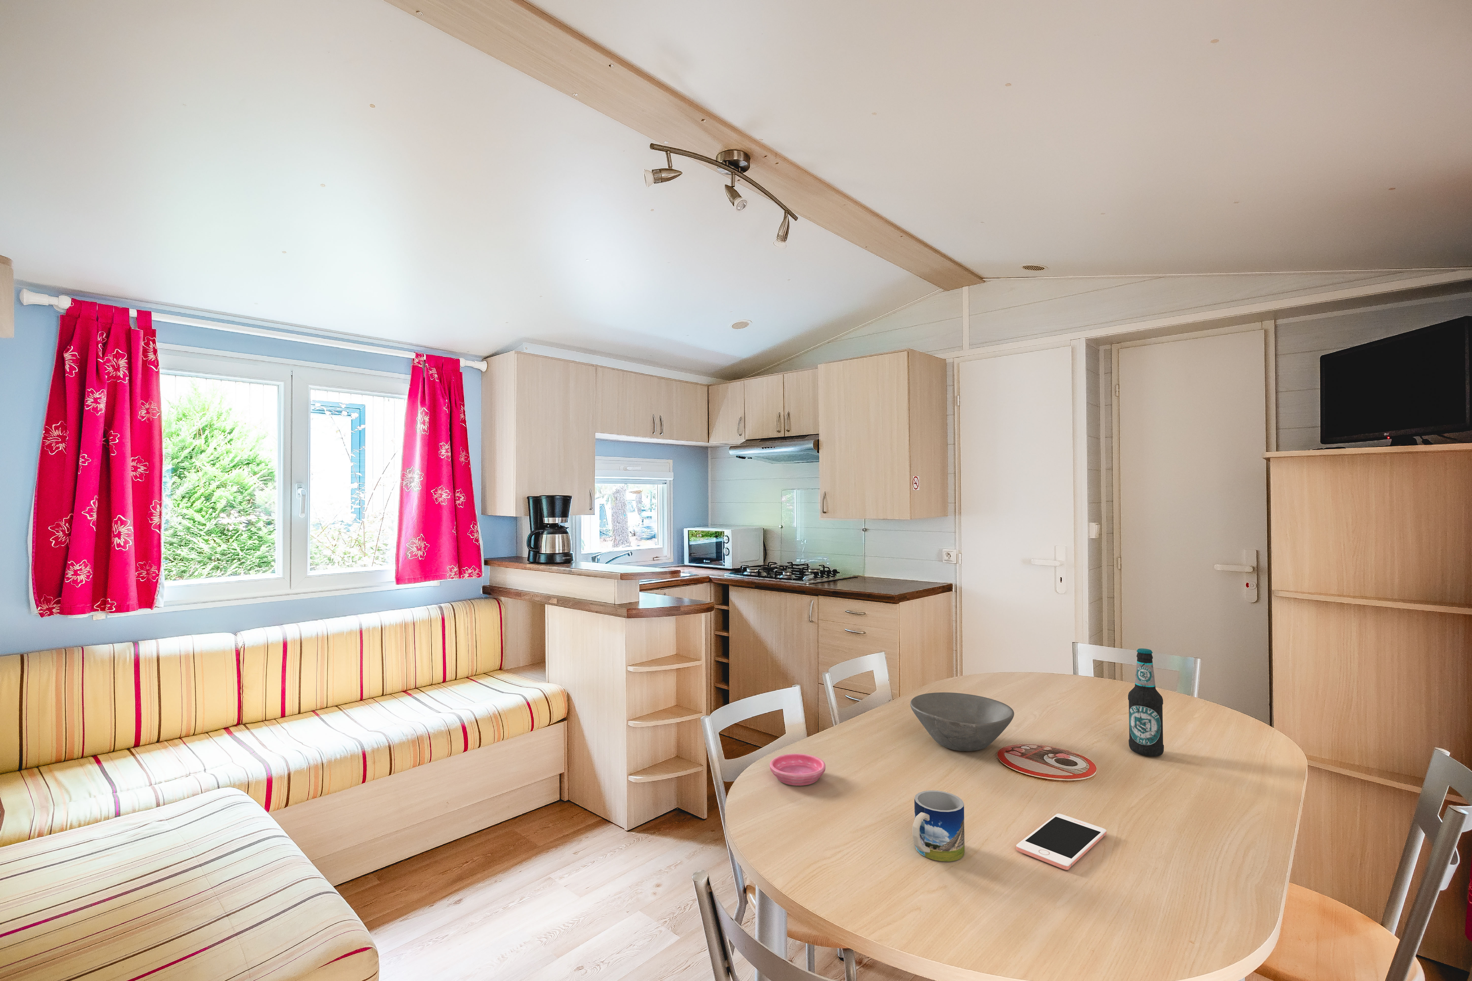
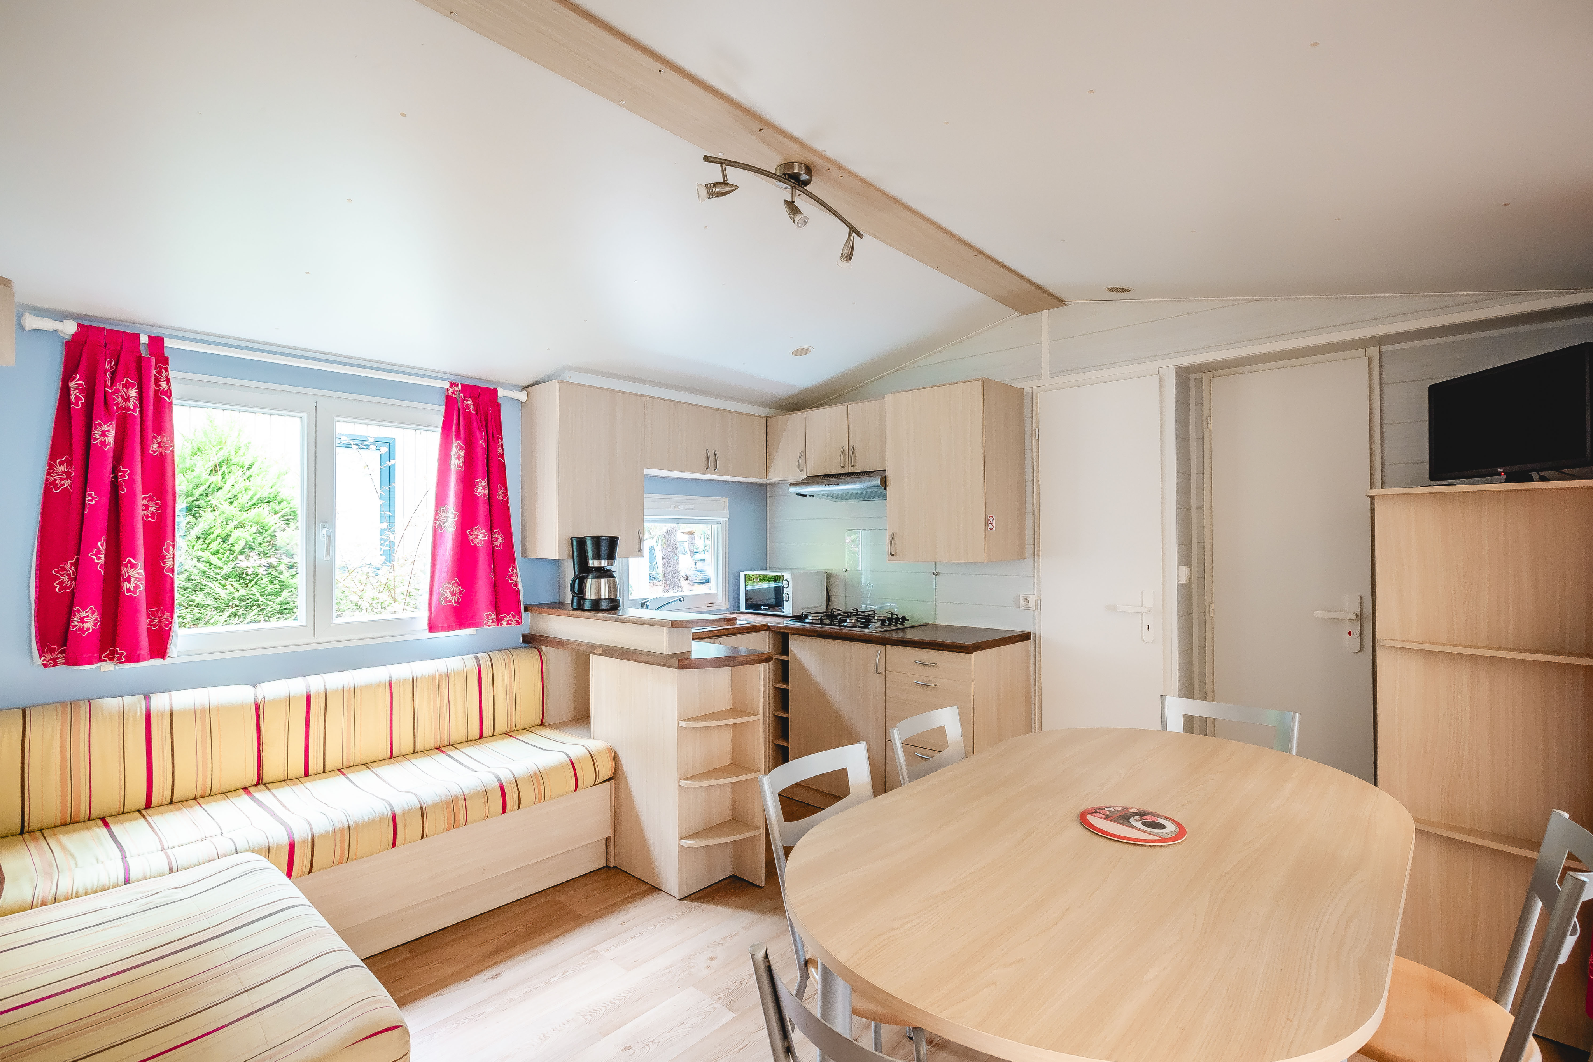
- cell phone [1016,813,1107,870]
- bottle [1128,648,1164,757]
- bowl [910,692,1014,751]
- saucer [770,753,826,786]
- mug [912,789,965,862]
